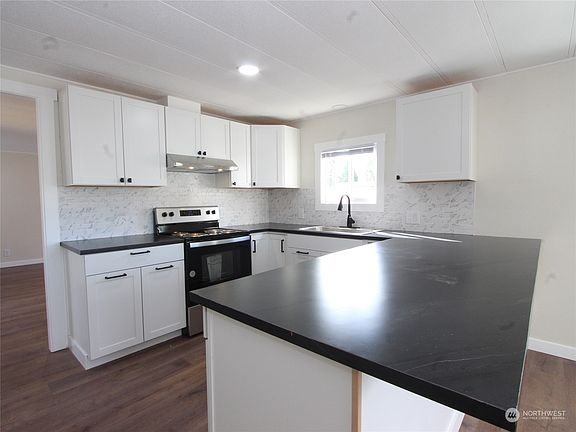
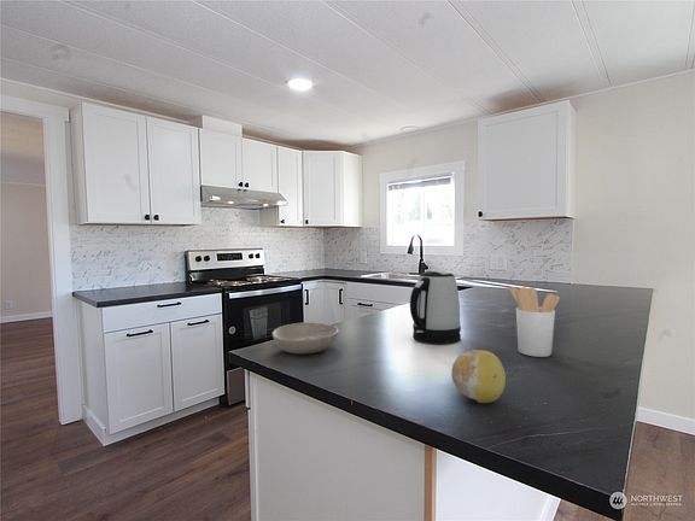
+ kettle [409,270,462,345]
+ utensil holder [509,286,561,358]
+ fruit [450,349,507,404]
+ bowl [271,321,339,355]
